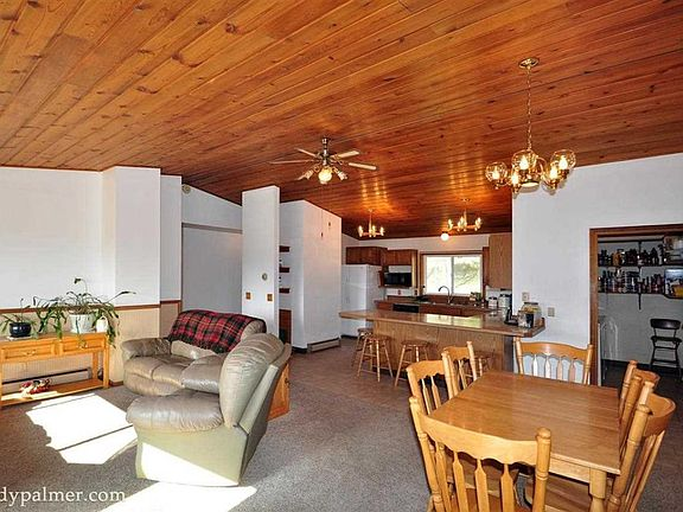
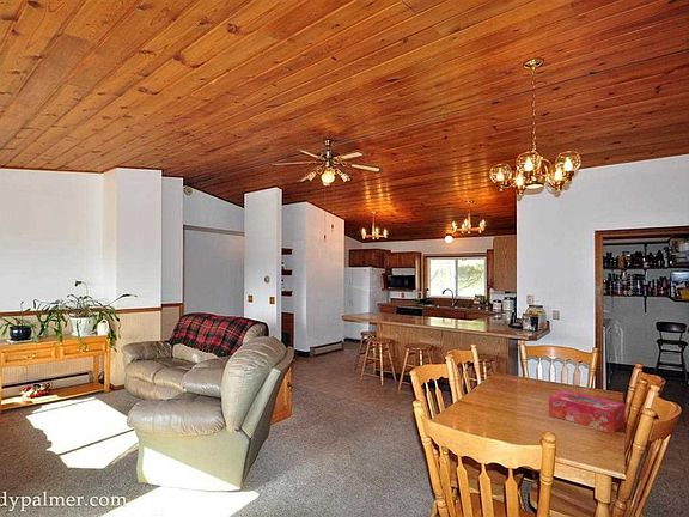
+ tissue box [548,389,626,434]
